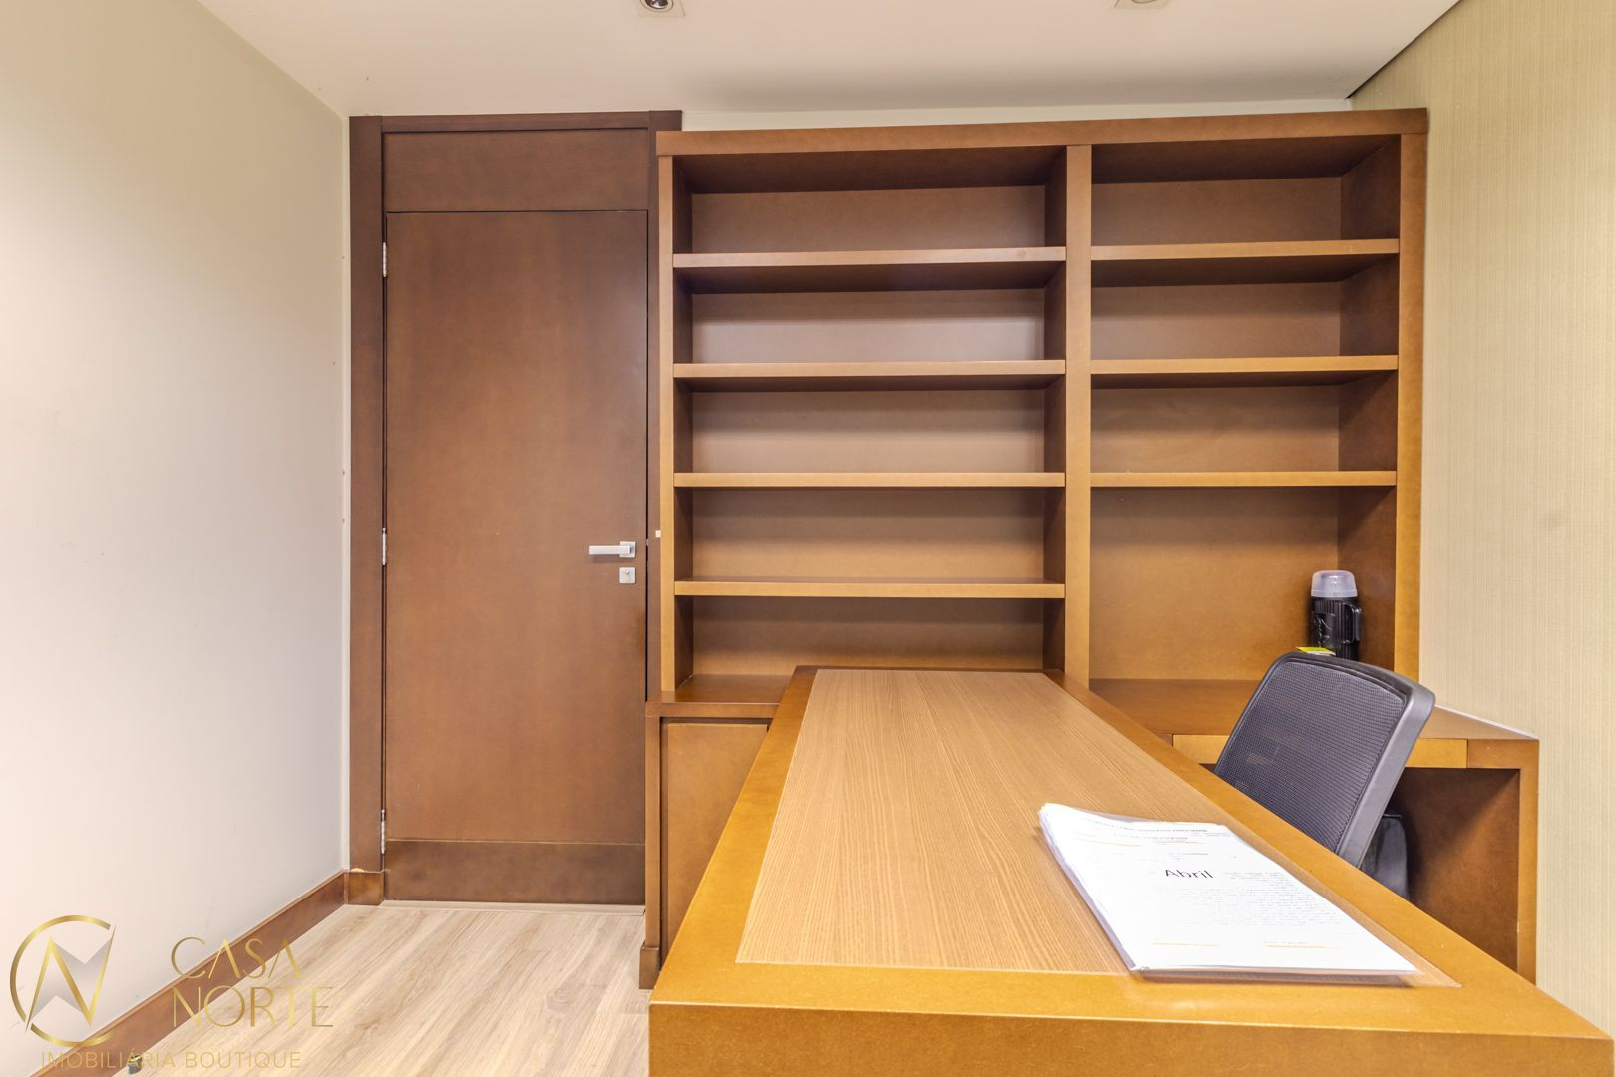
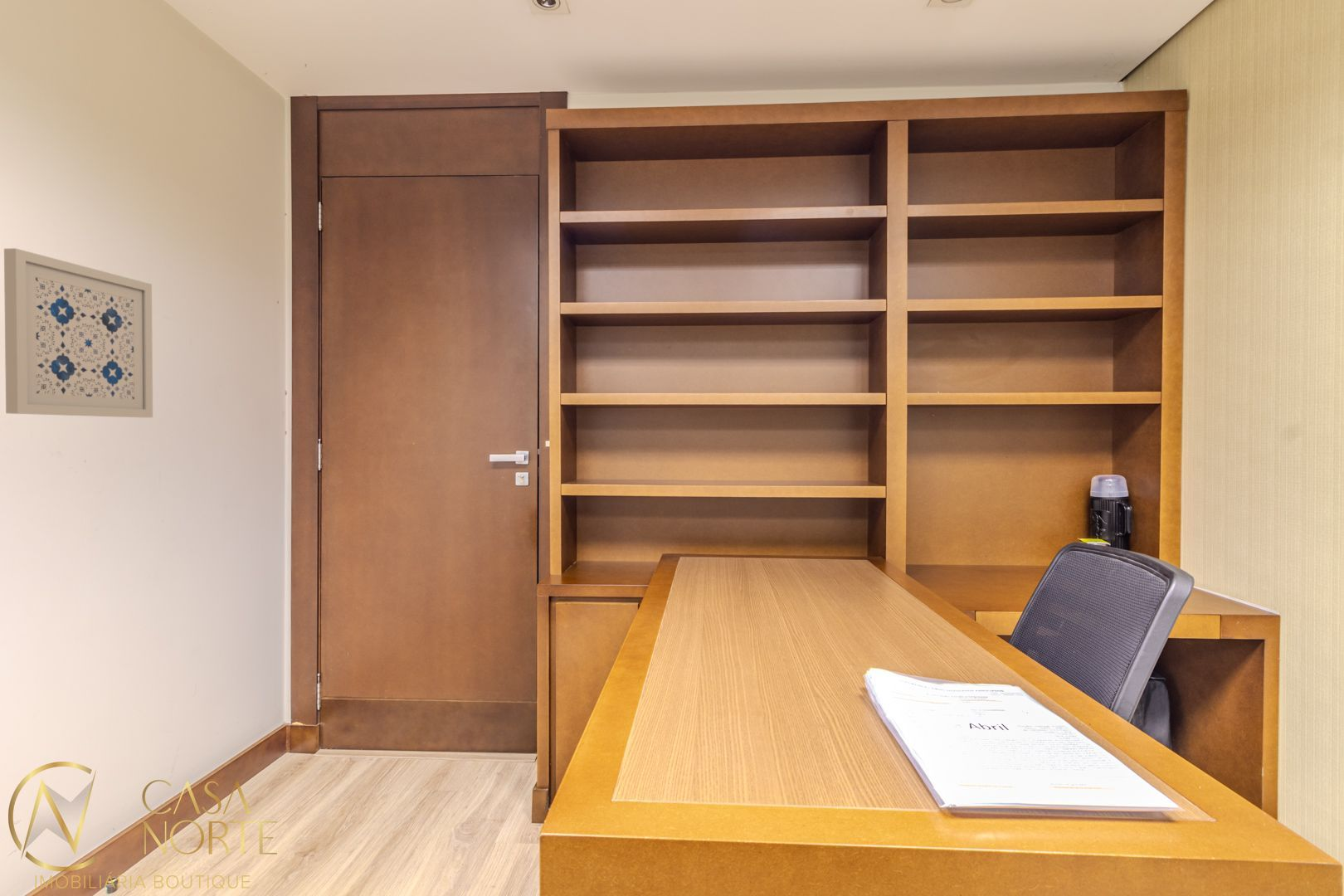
+ wall art [3,247,153,418]
